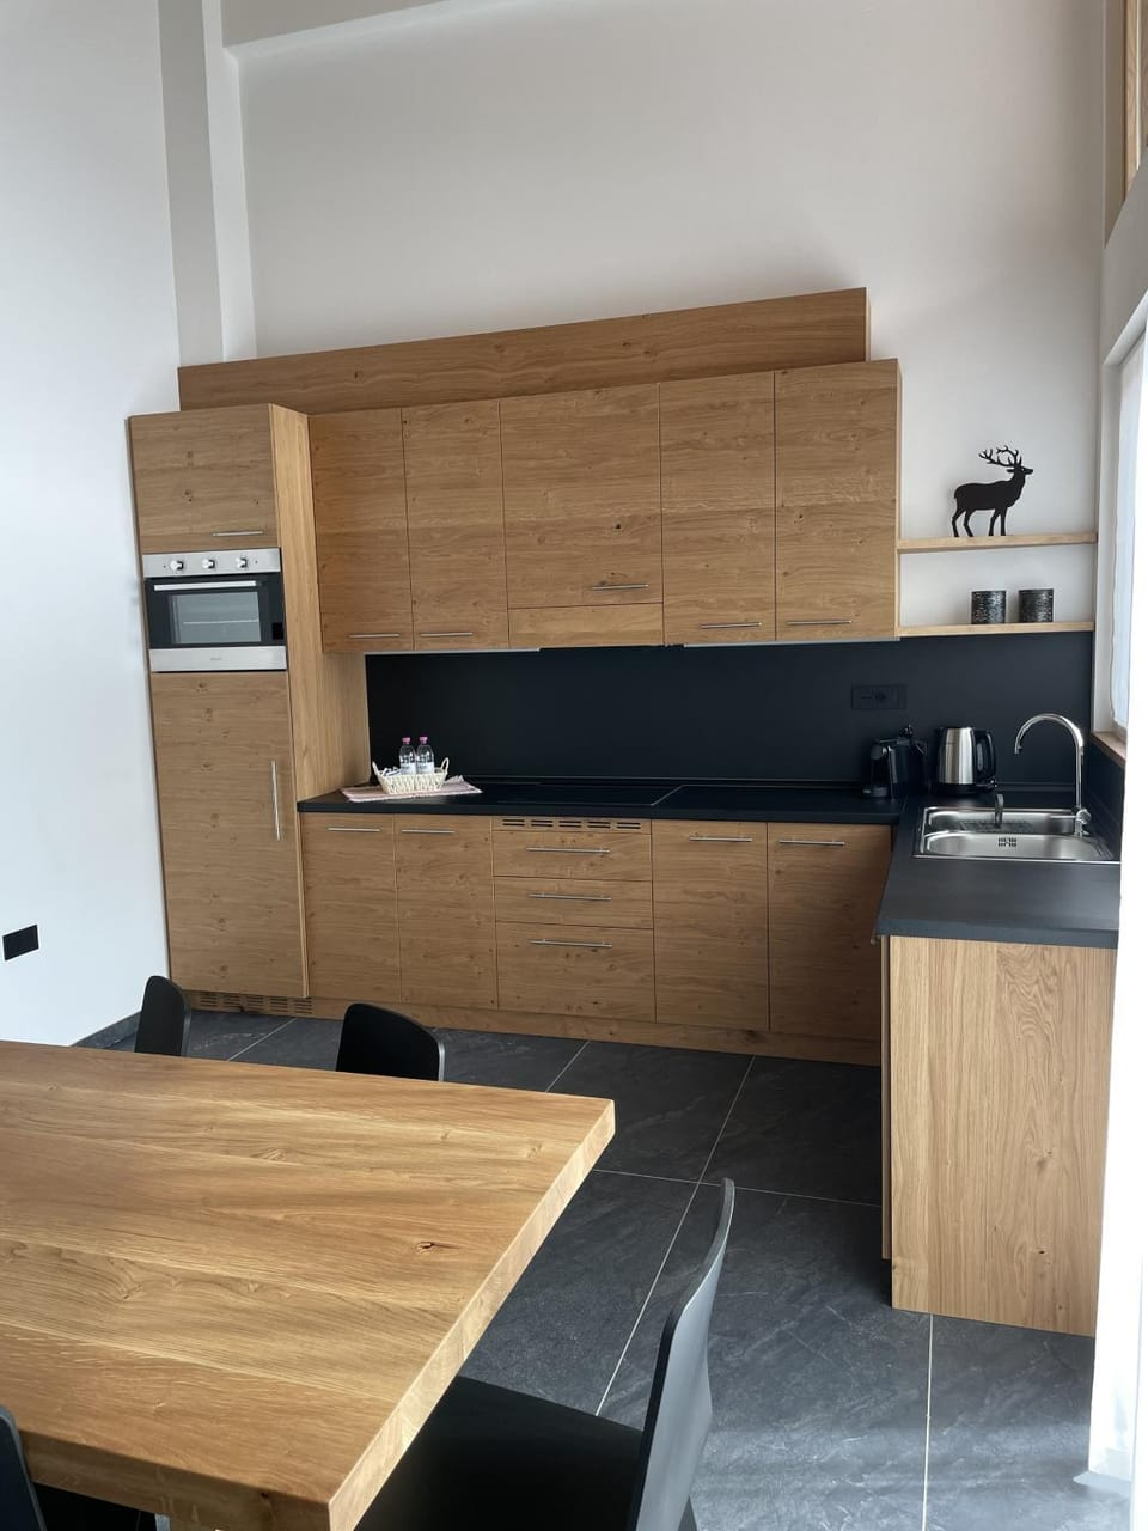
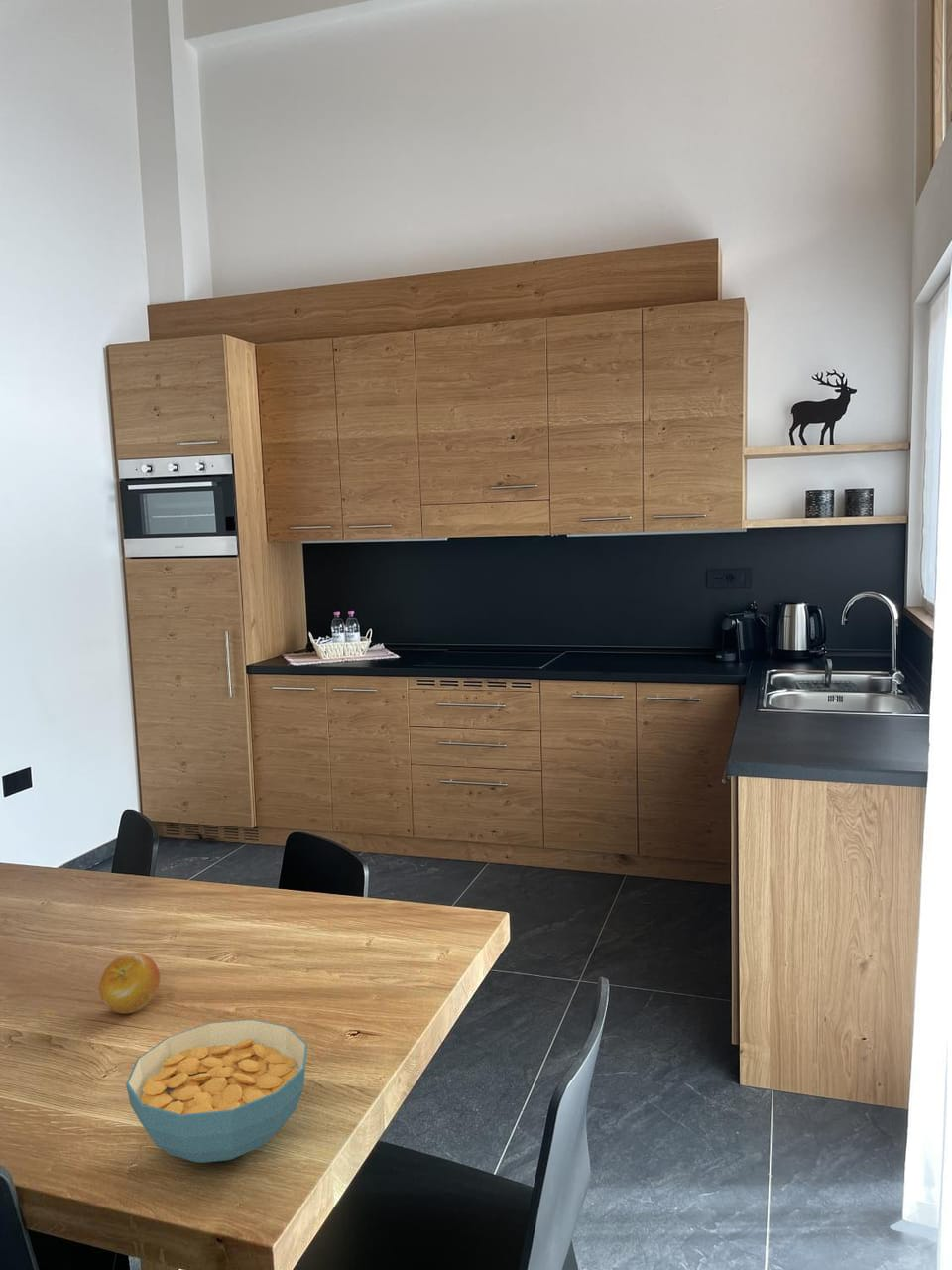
+ fruit [98,953,161,1015]
+ cereal bowl [125,1018,308,1164]
